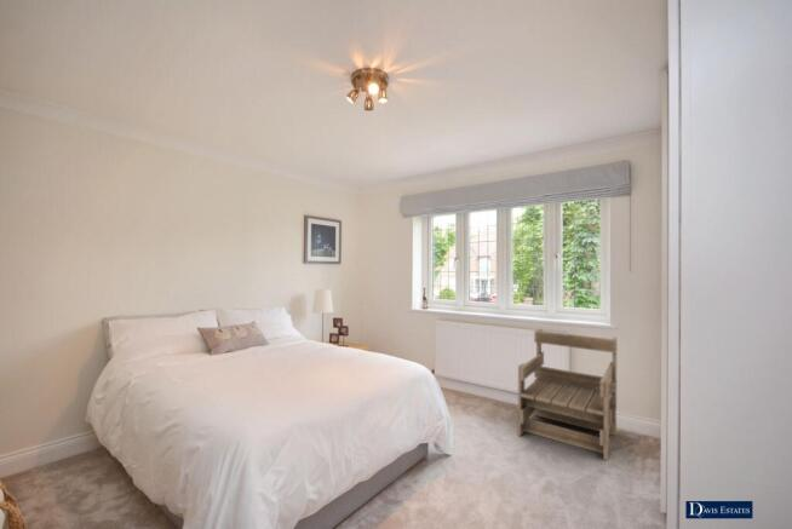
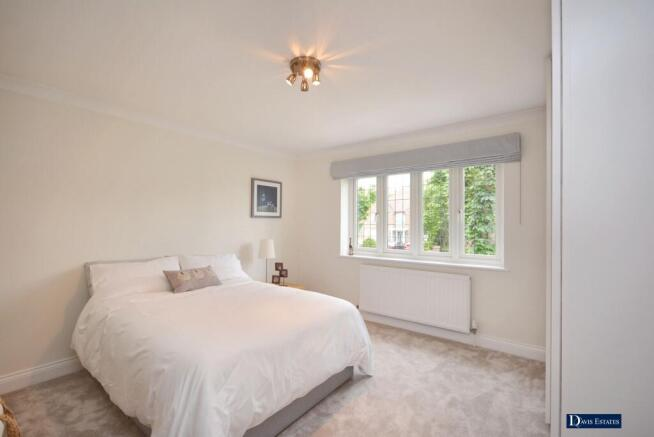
- armchair [516,328,619,462]
